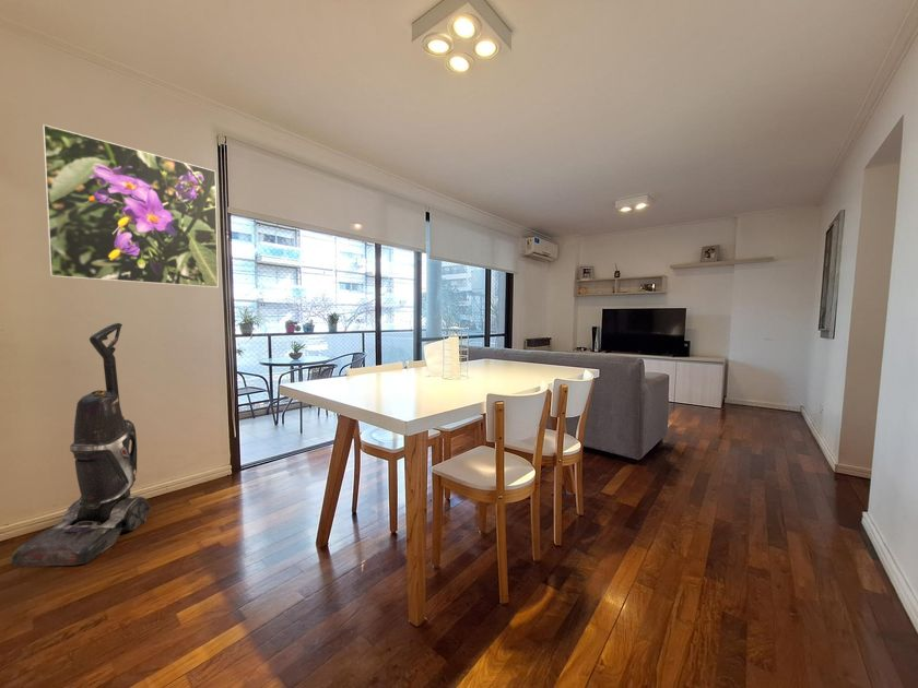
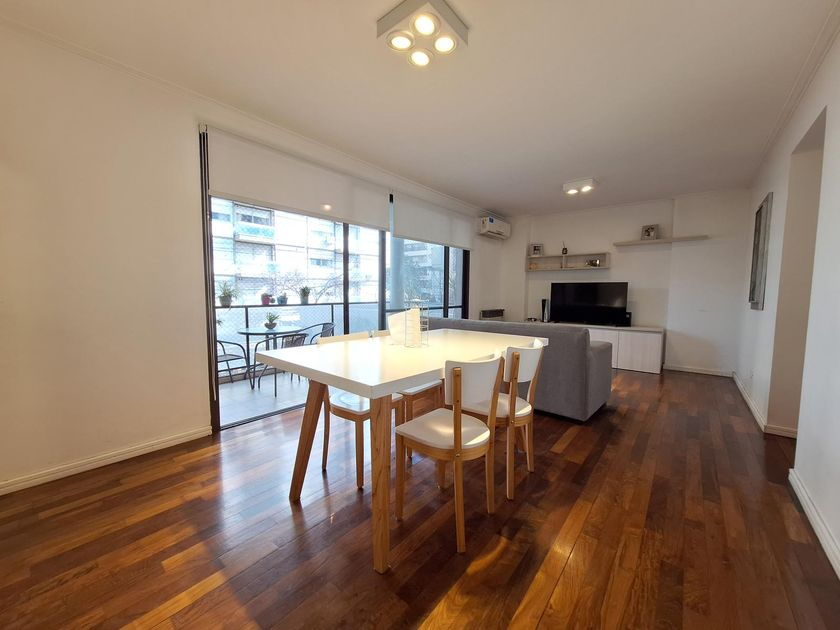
- vacuum cleaner [10,322,151,567]
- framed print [42,123,220,288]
